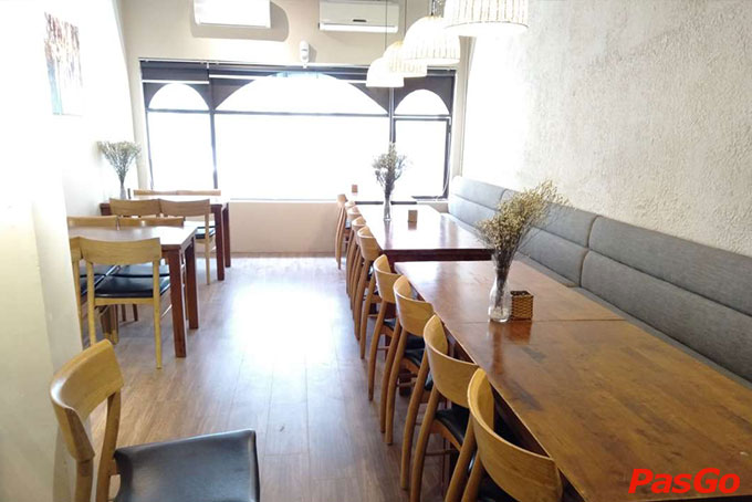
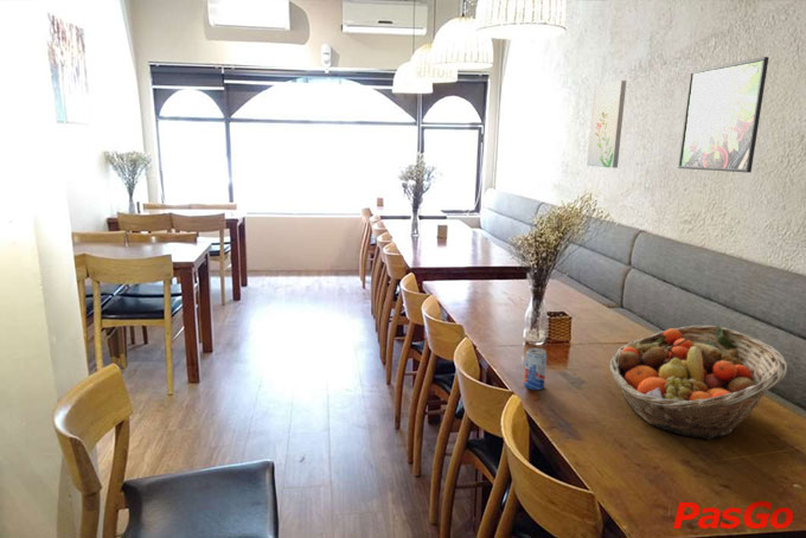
+ fruit basket [608,325,788,442]
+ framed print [677,56,770,174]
+ beverage can [523,347,548,391]
+ wall art [586,79,627,169]
